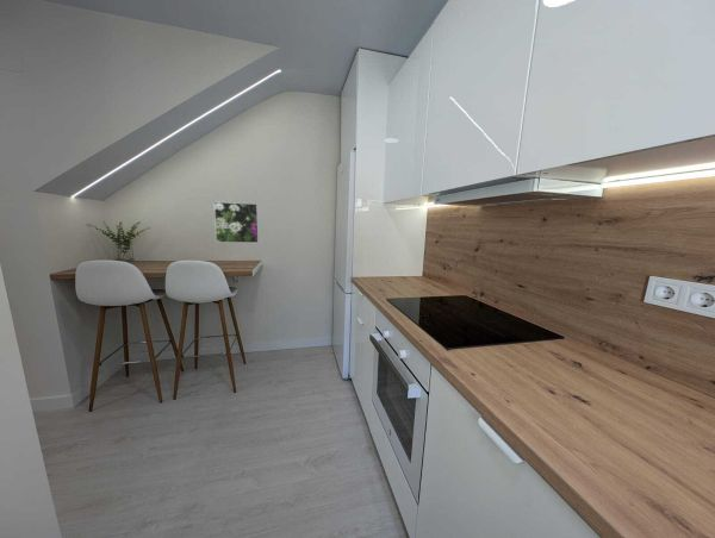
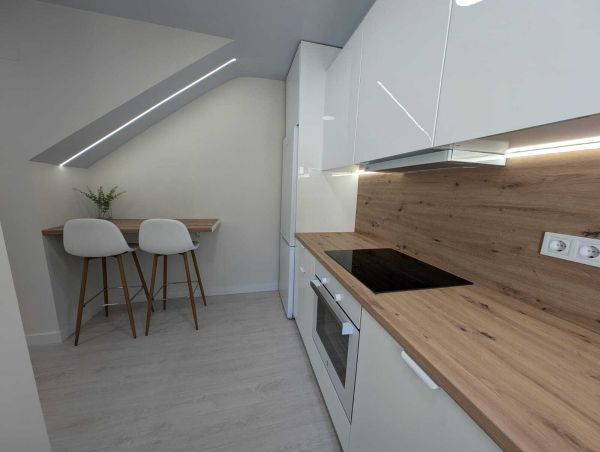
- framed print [212,201,260,244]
